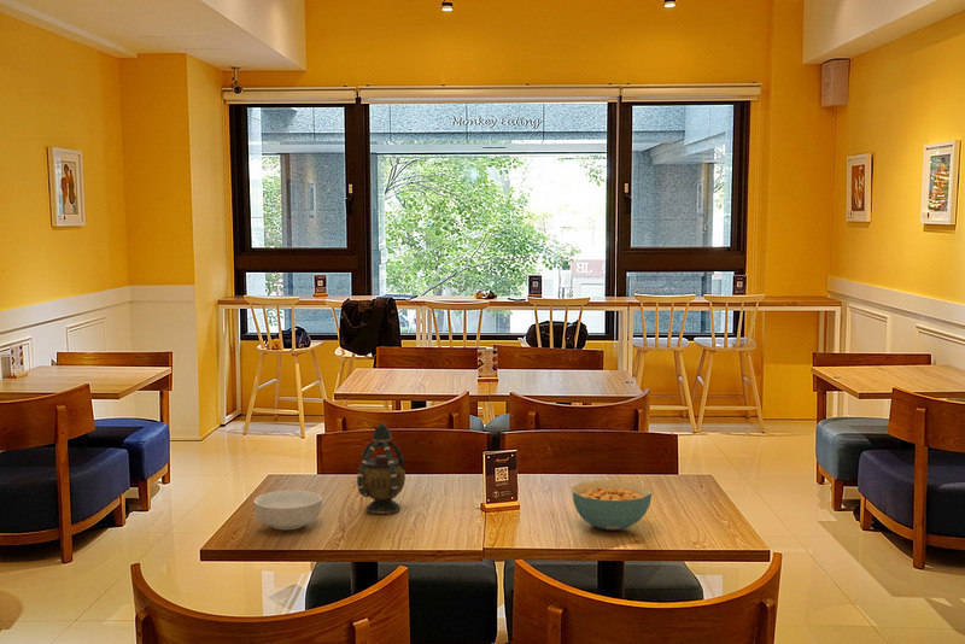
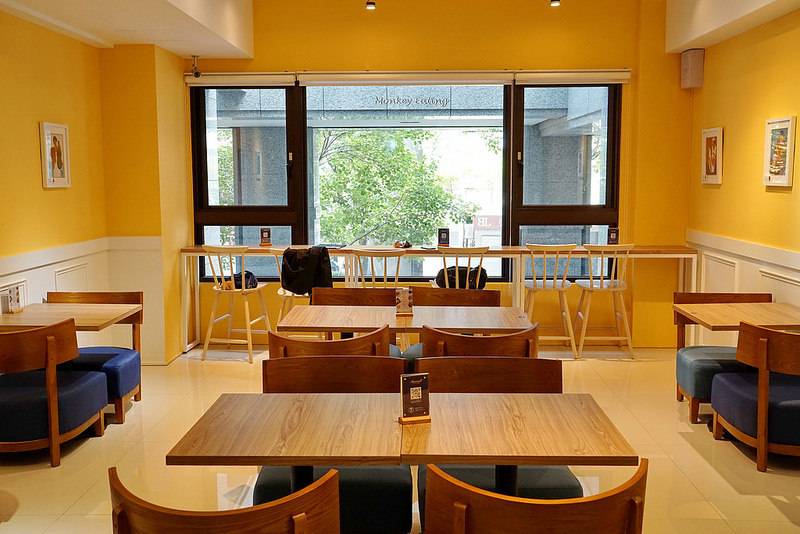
- teapot [356,422,407,515]
- cereal bowl [571,479,653,532]
- cereal bowl [252,488,323,531]
